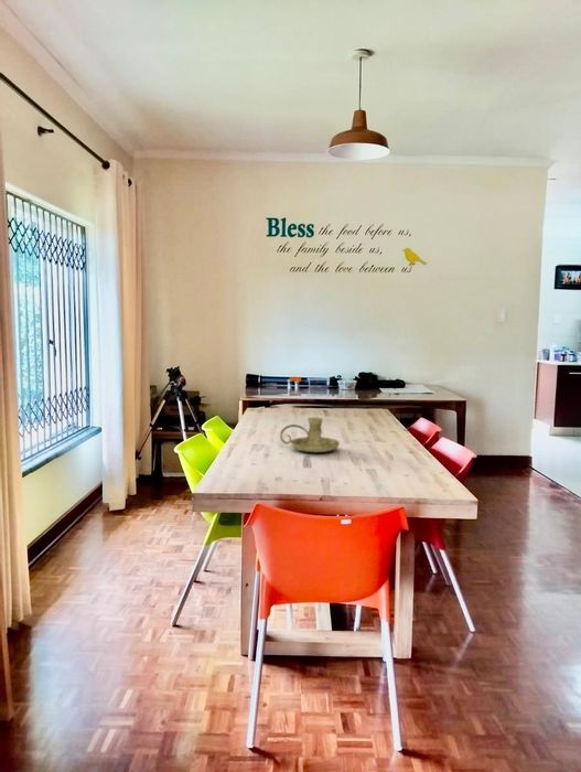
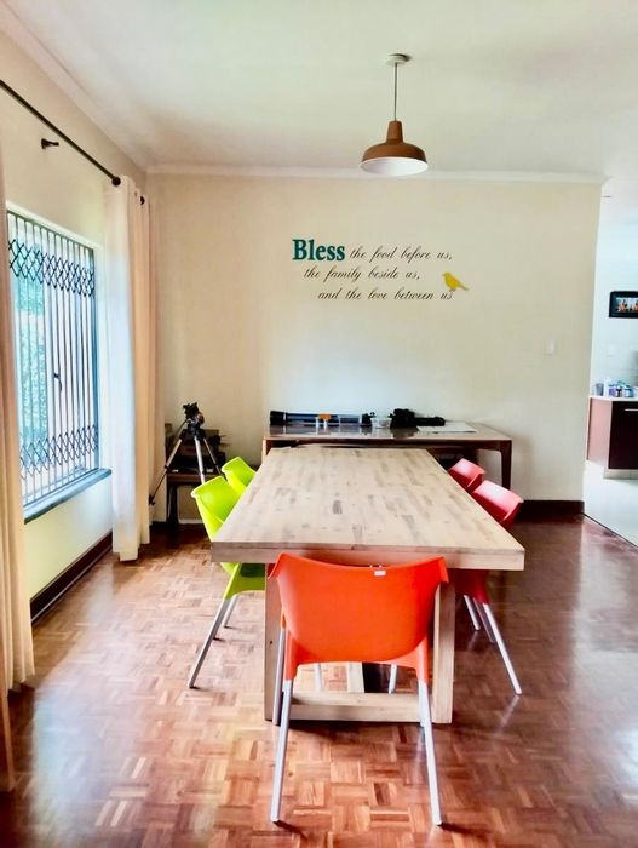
- candle holder [279,417,341,453]
